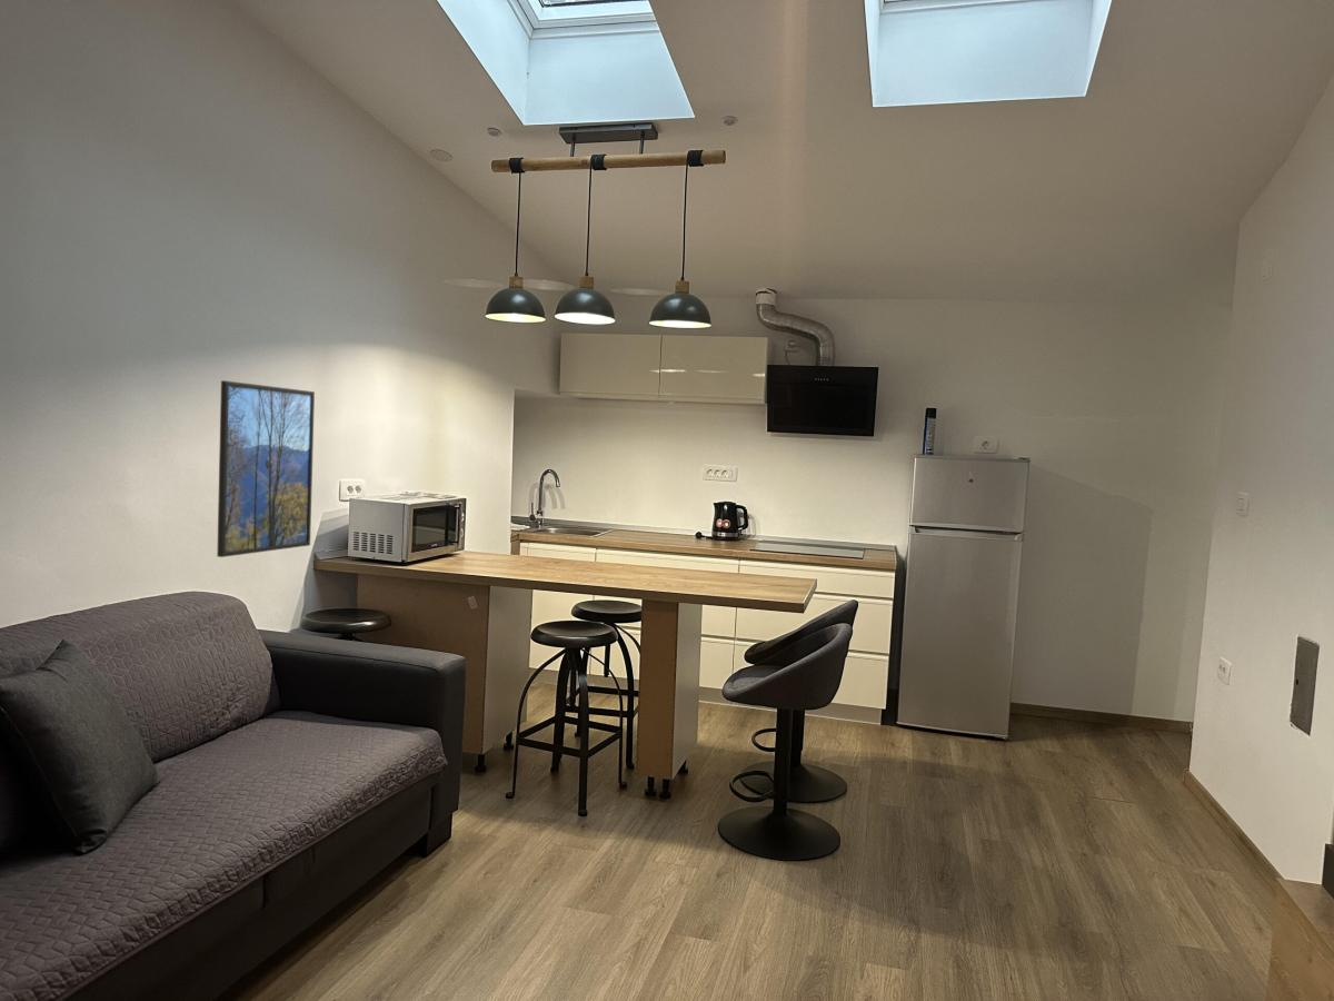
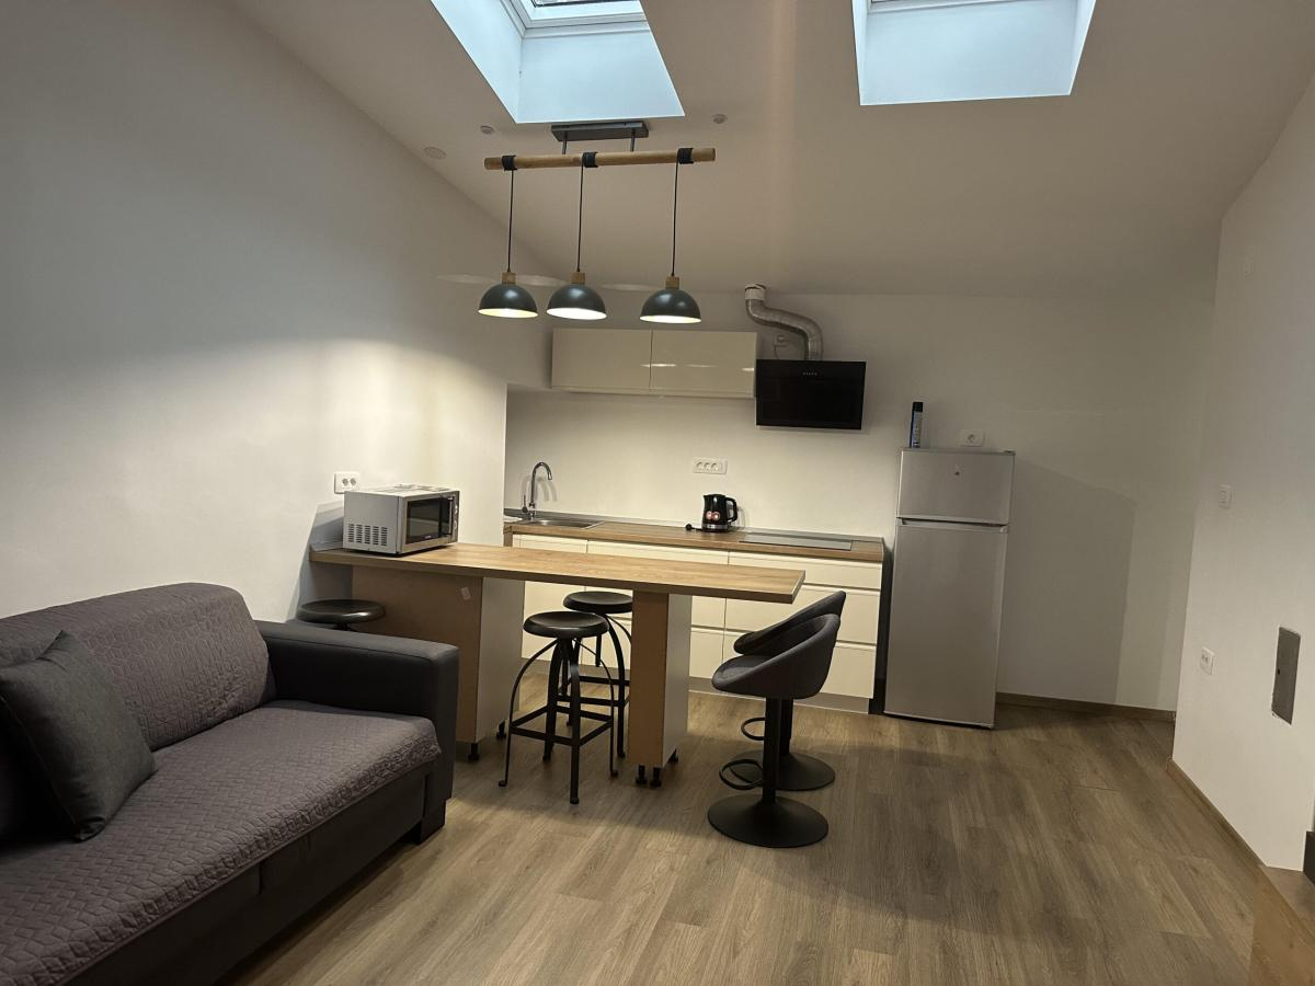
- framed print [216,379,316,558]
